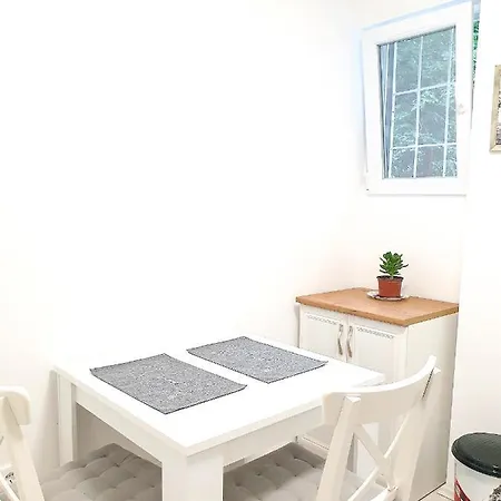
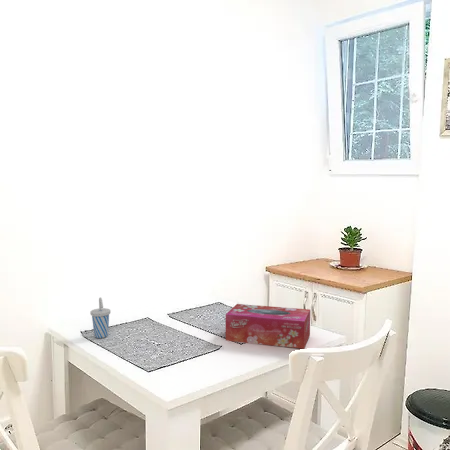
+ cup [89,296,111,339]
+ tissue box [225,303,311,350]
